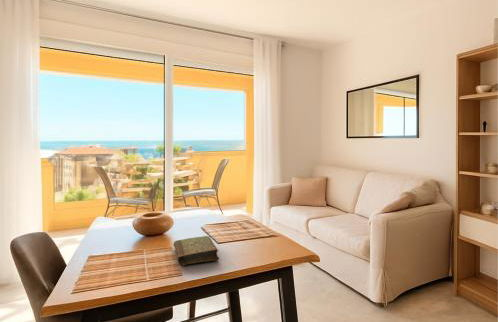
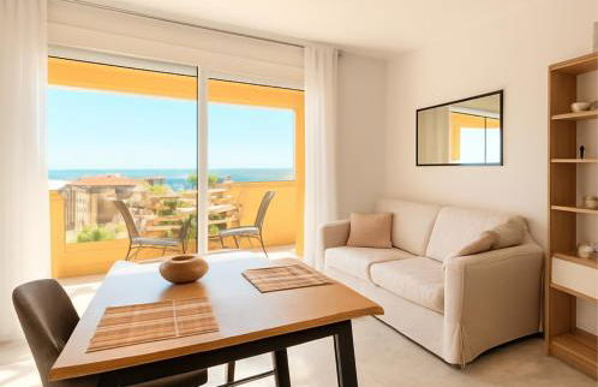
- book [173,235,220,266]
